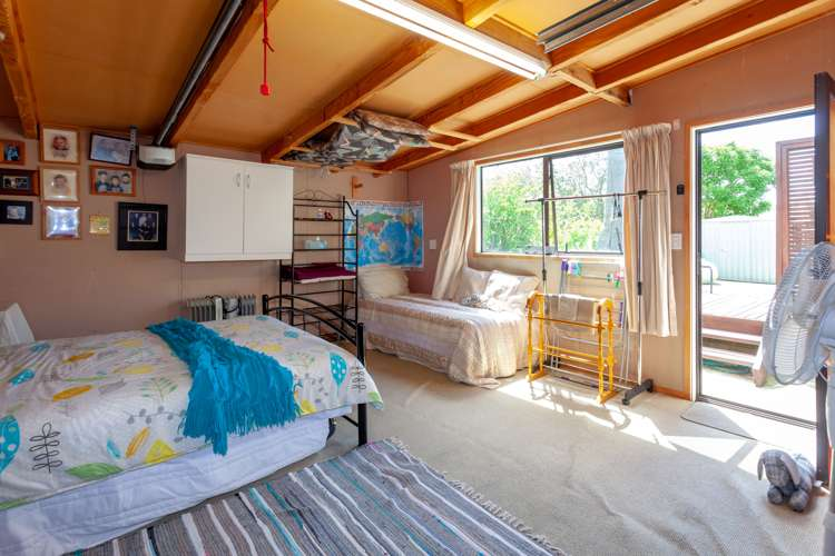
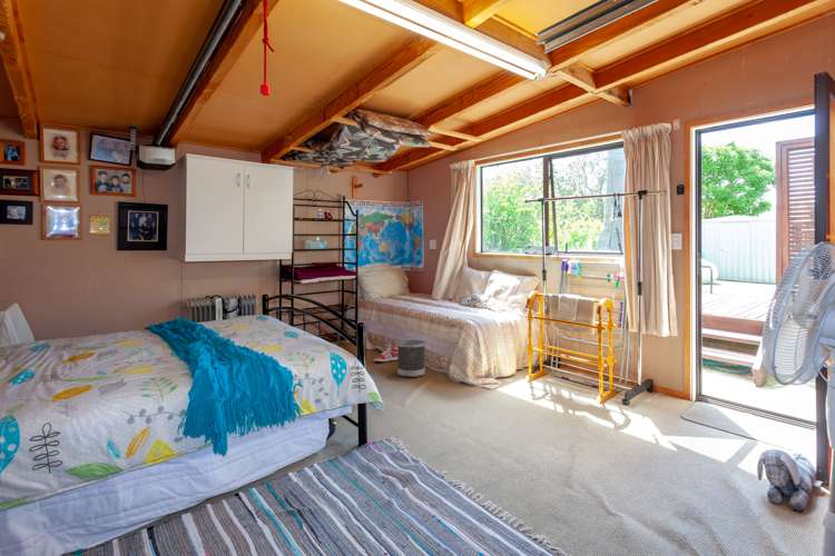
+ wastebasket [396,339,426,378]
+ sneaker [373,342,397,363]
